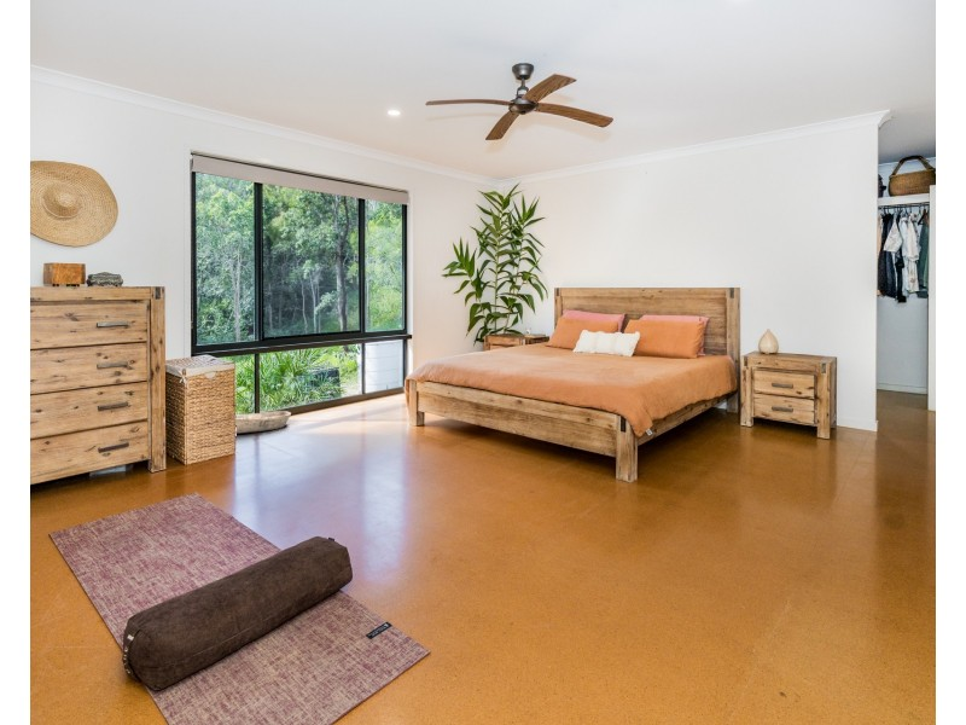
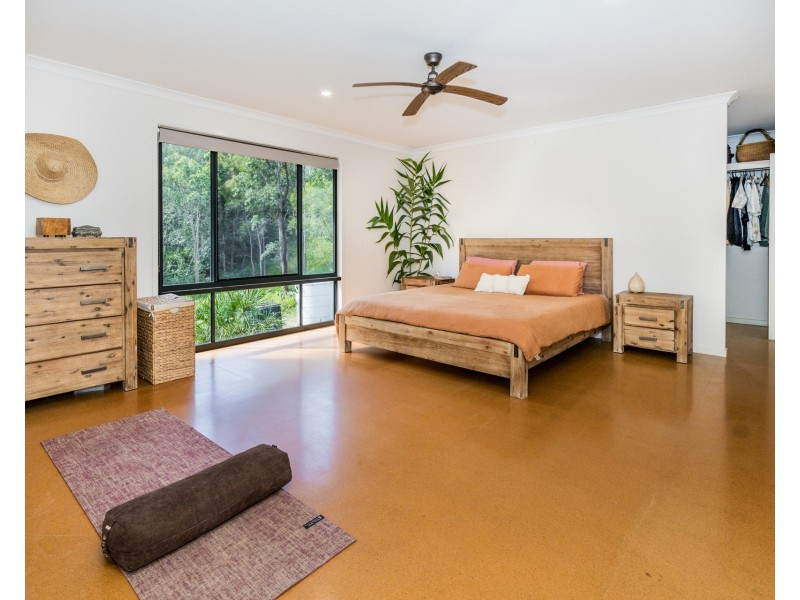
- basket [234,410,292,434]
